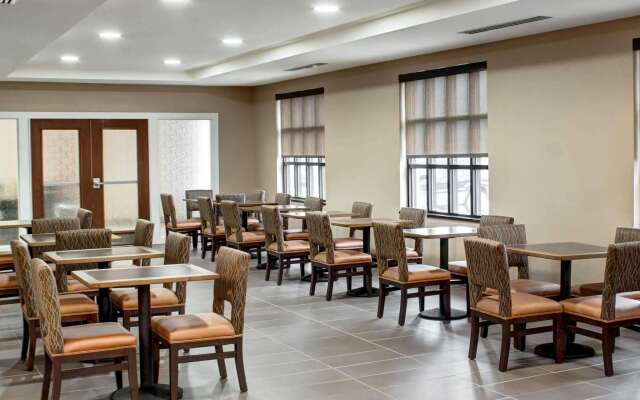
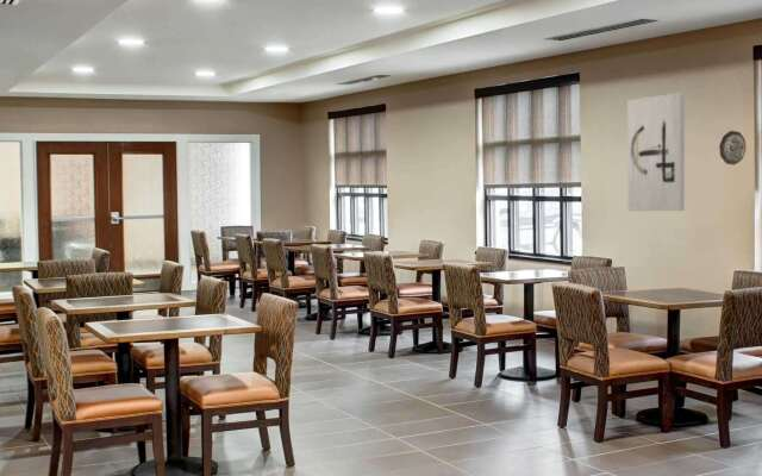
+ wall art [626,92,686,212]
+ decorative plate [718,130,747,165]
